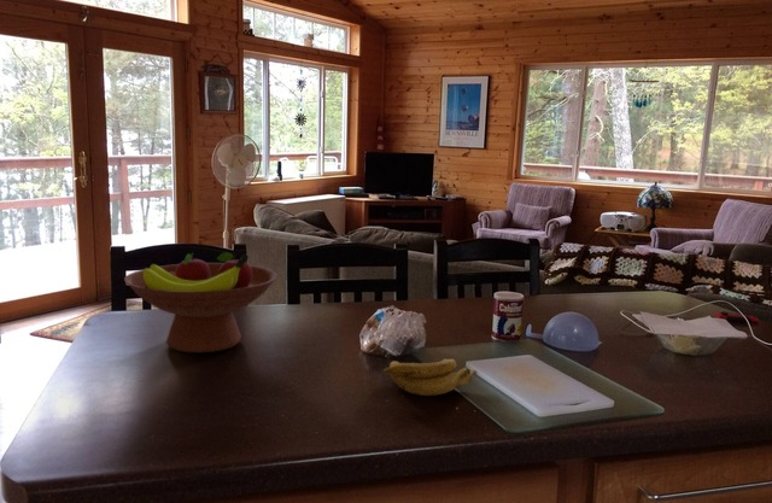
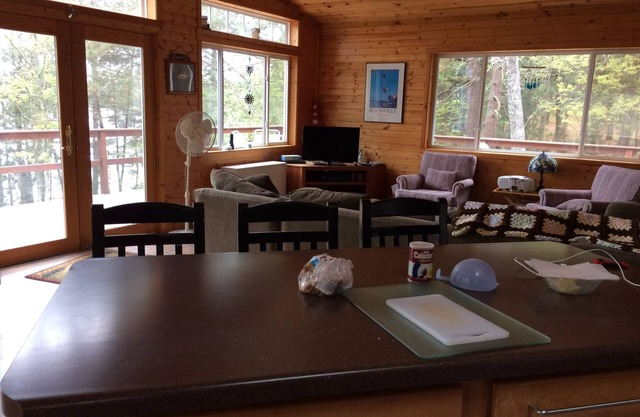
- fruit bowl [123,251,279,355]
- banana [382,357,479,397]
